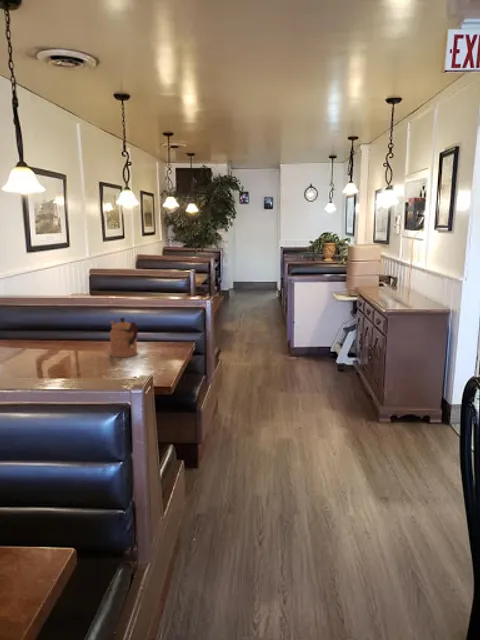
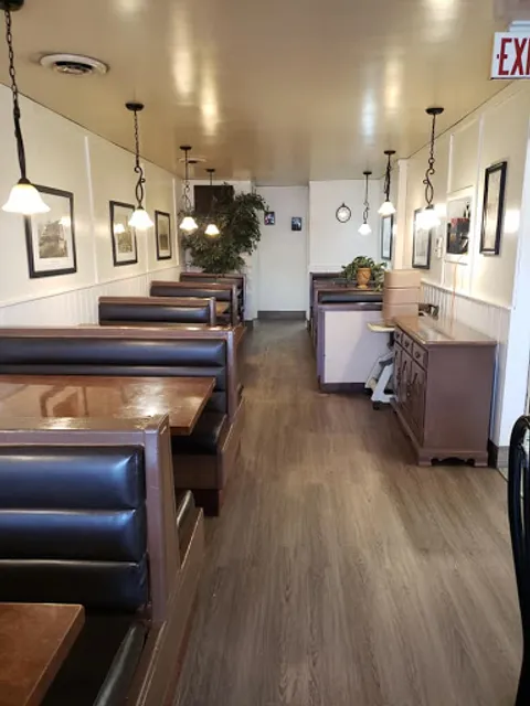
- coffeepot [109,316,139,358]
